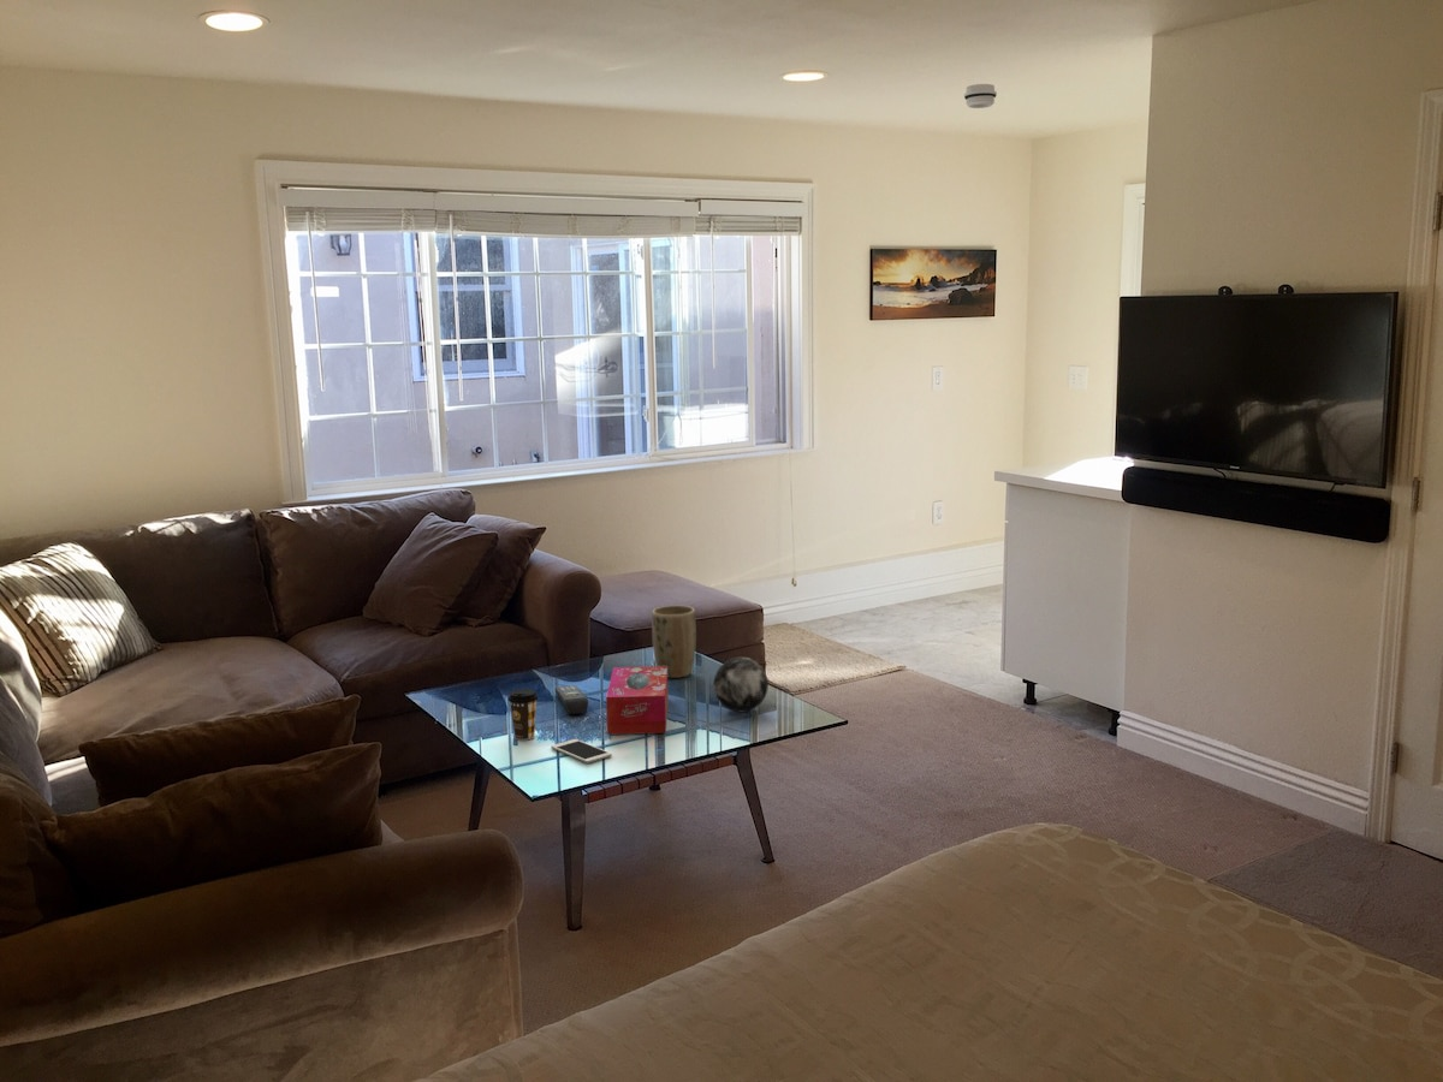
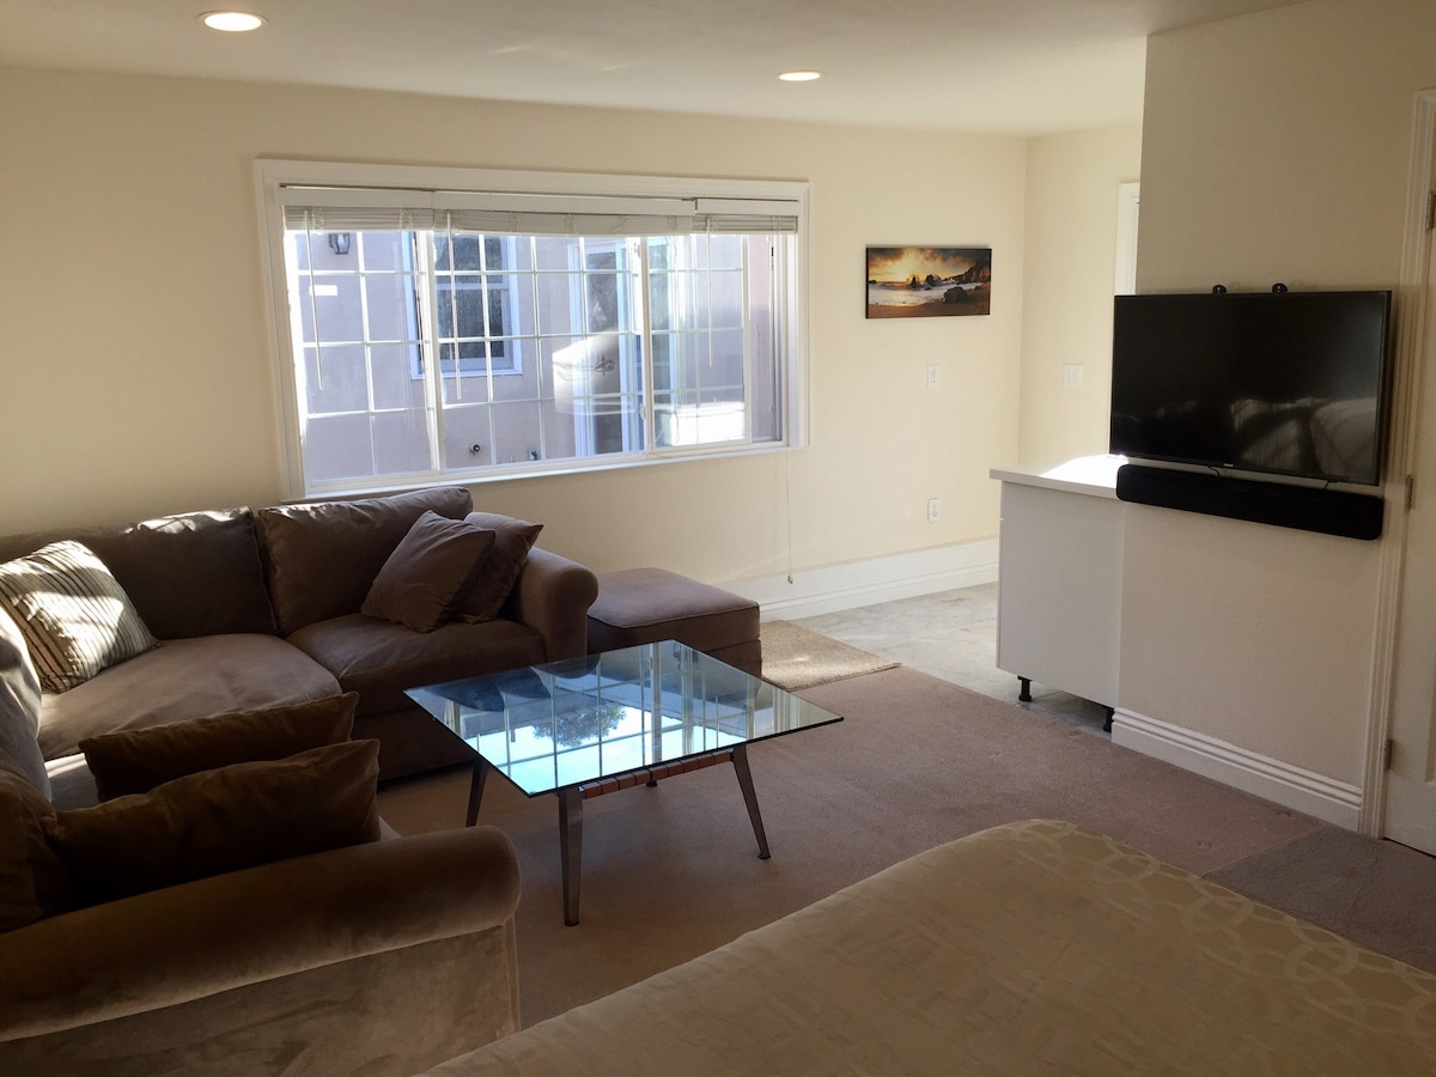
- smoke detector [963,83,998,109]
- remote control [554,684,589,715]
- coffee cup [507,688,539,742]
- tissue box [605,666,670,736]
- decorative orb [712,656,770,713]
- plant pot [651,605,697,679]
- cell phone [550,738,613,765]
